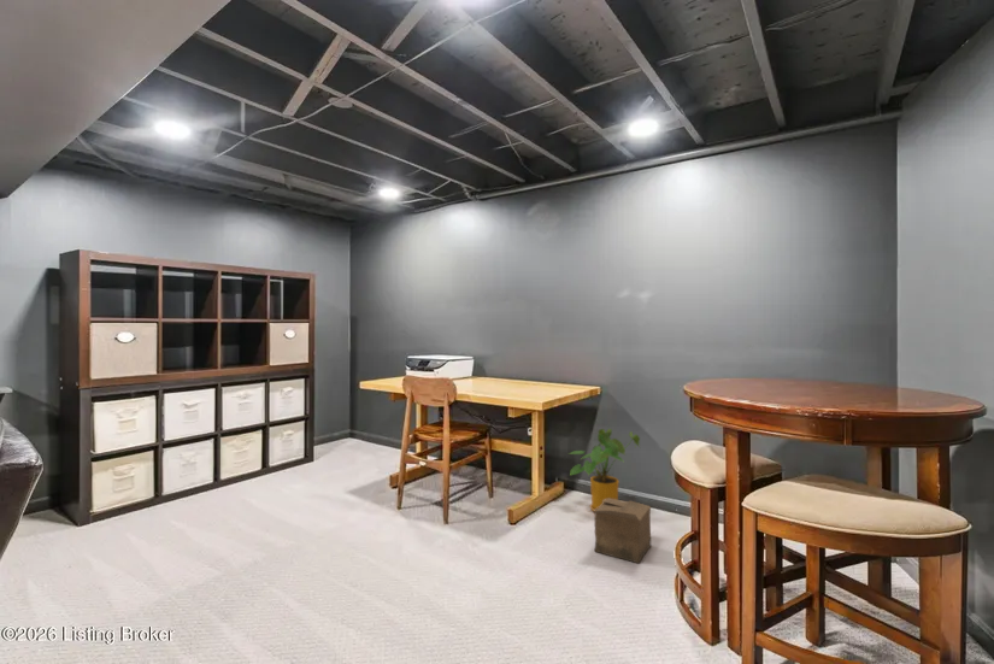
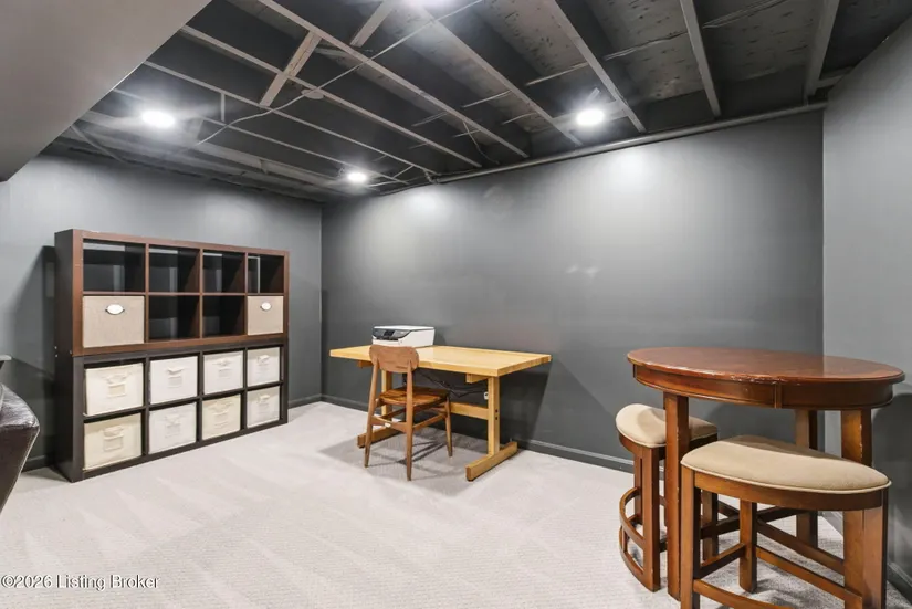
- cardboard box [586,499,652,564]
- house plant [566,428,641,511]
